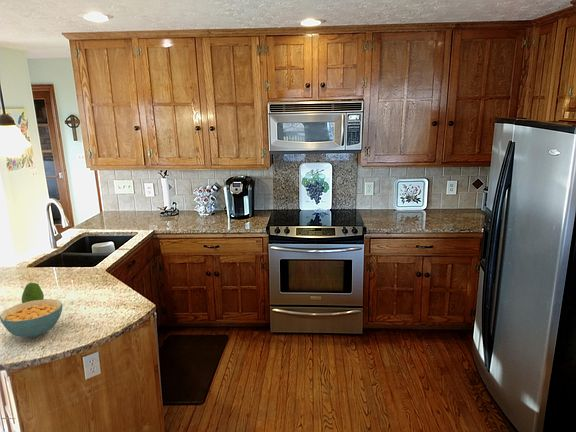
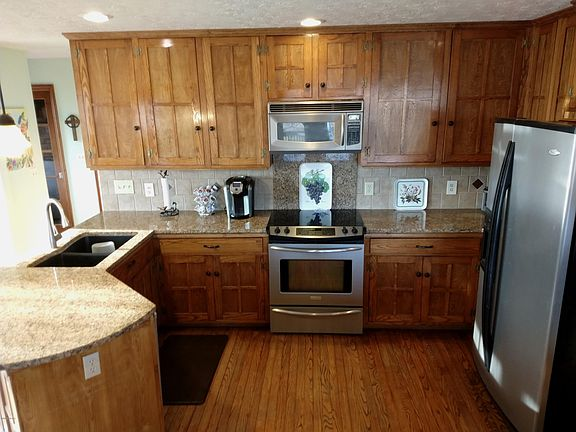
- fruit [21,281,45,304]
- cereal bowl [0,298,63,339]
